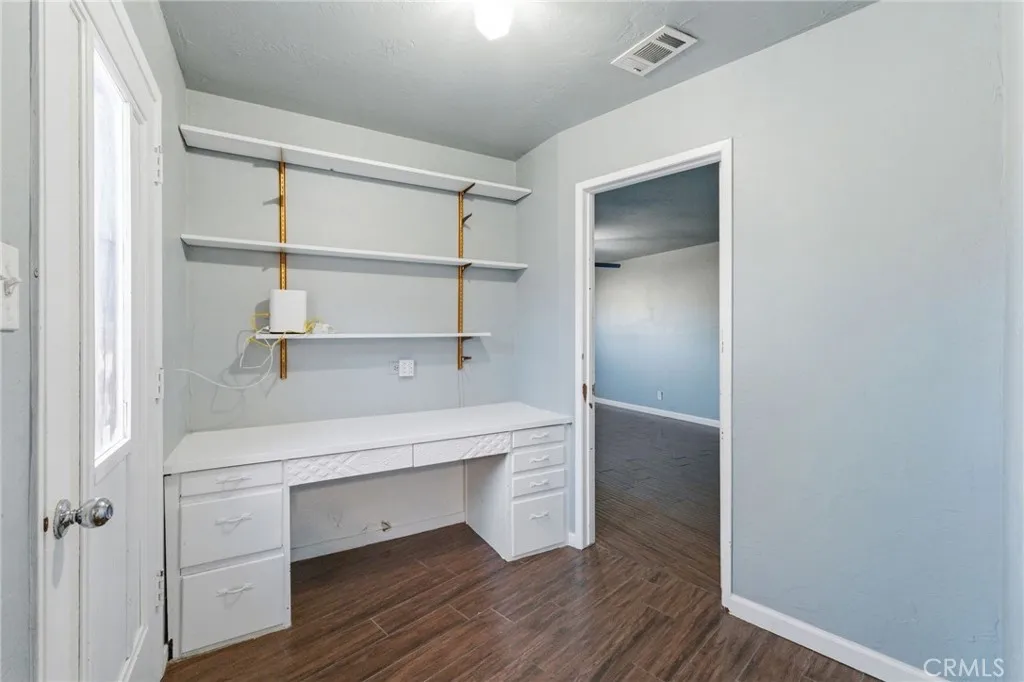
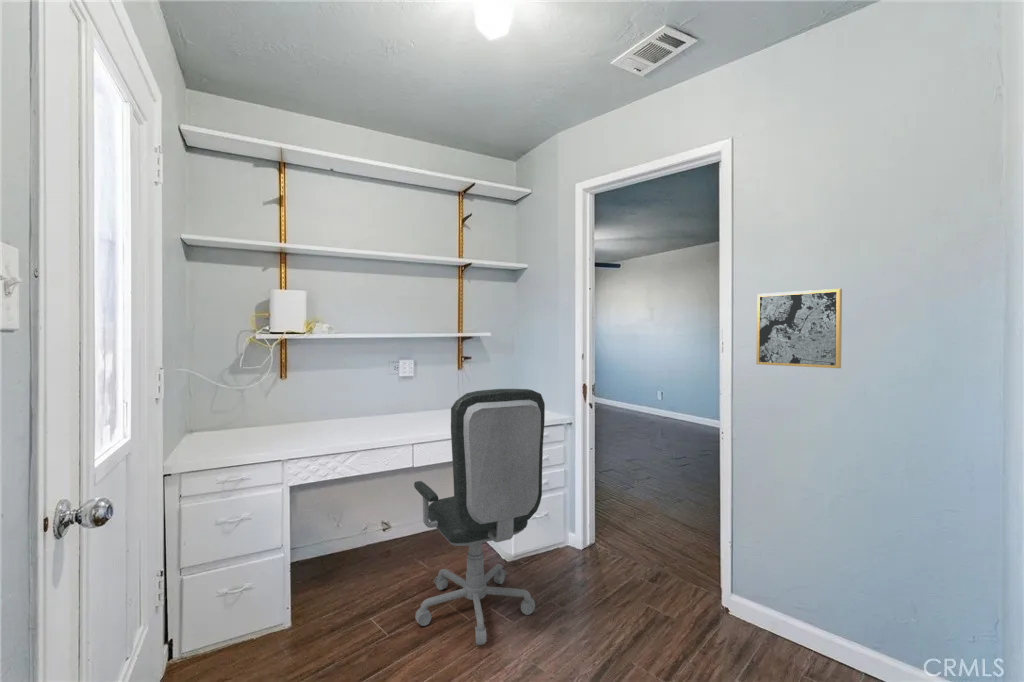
+ wall art [755,288,843,369]
+ office chair [413,388,546,646]
